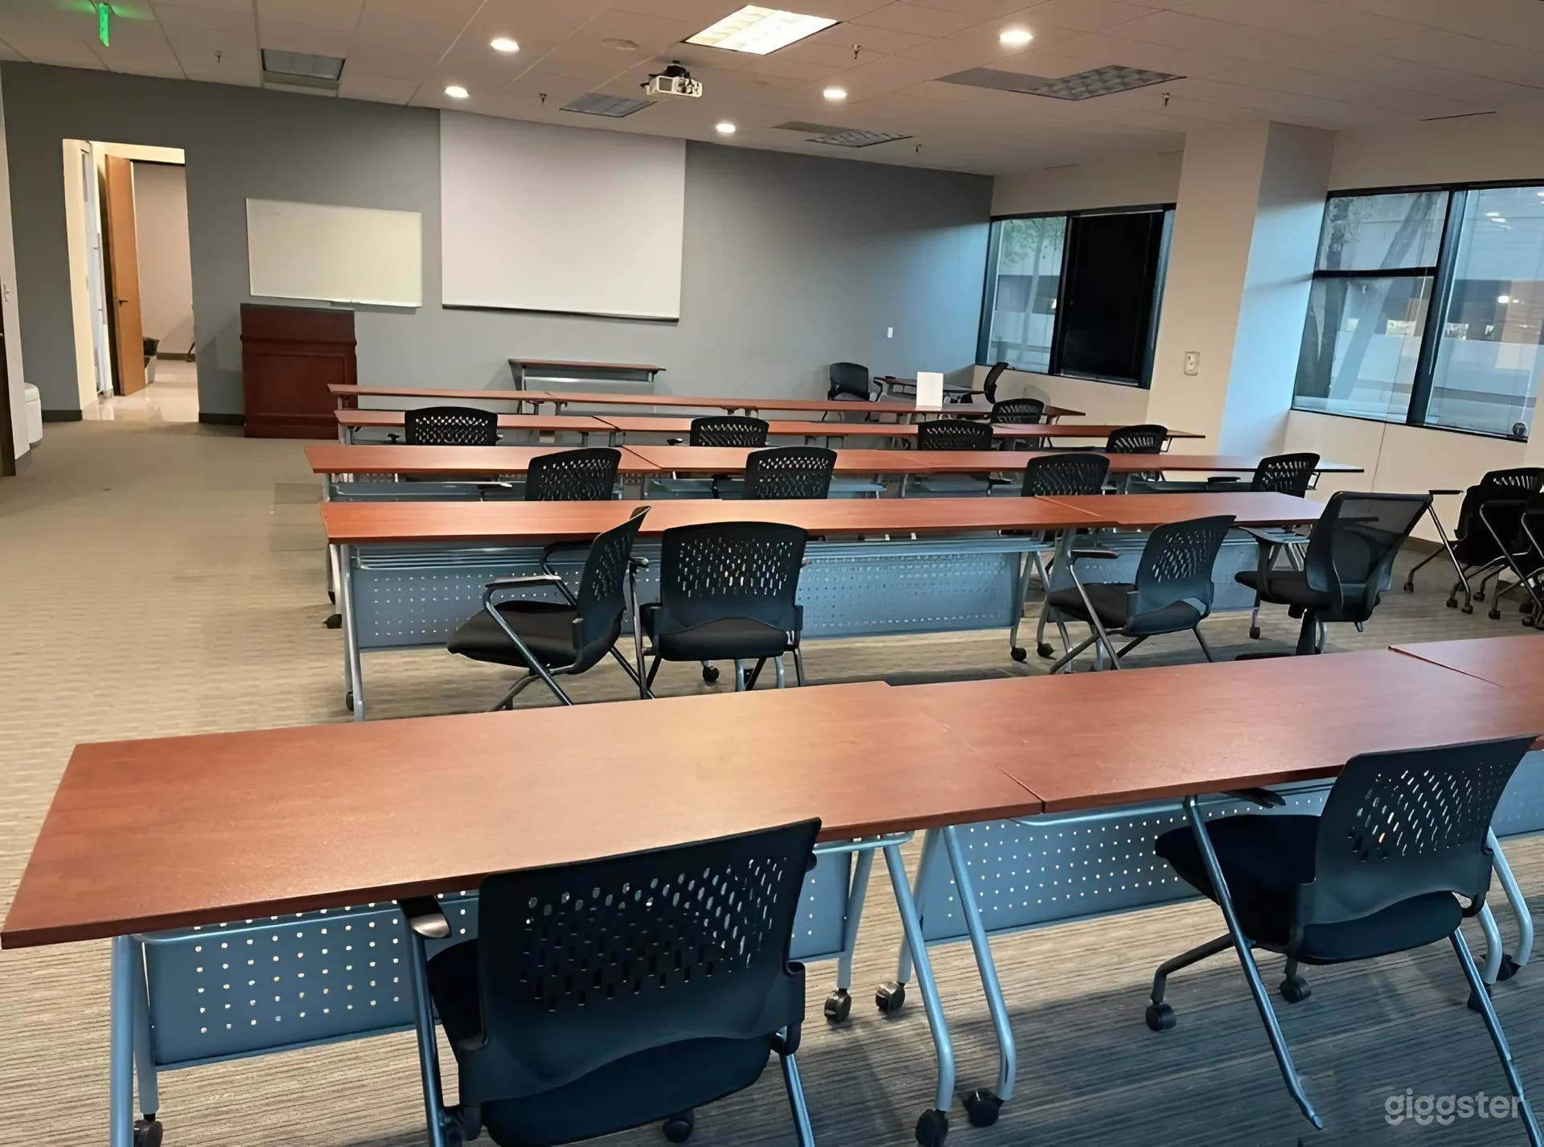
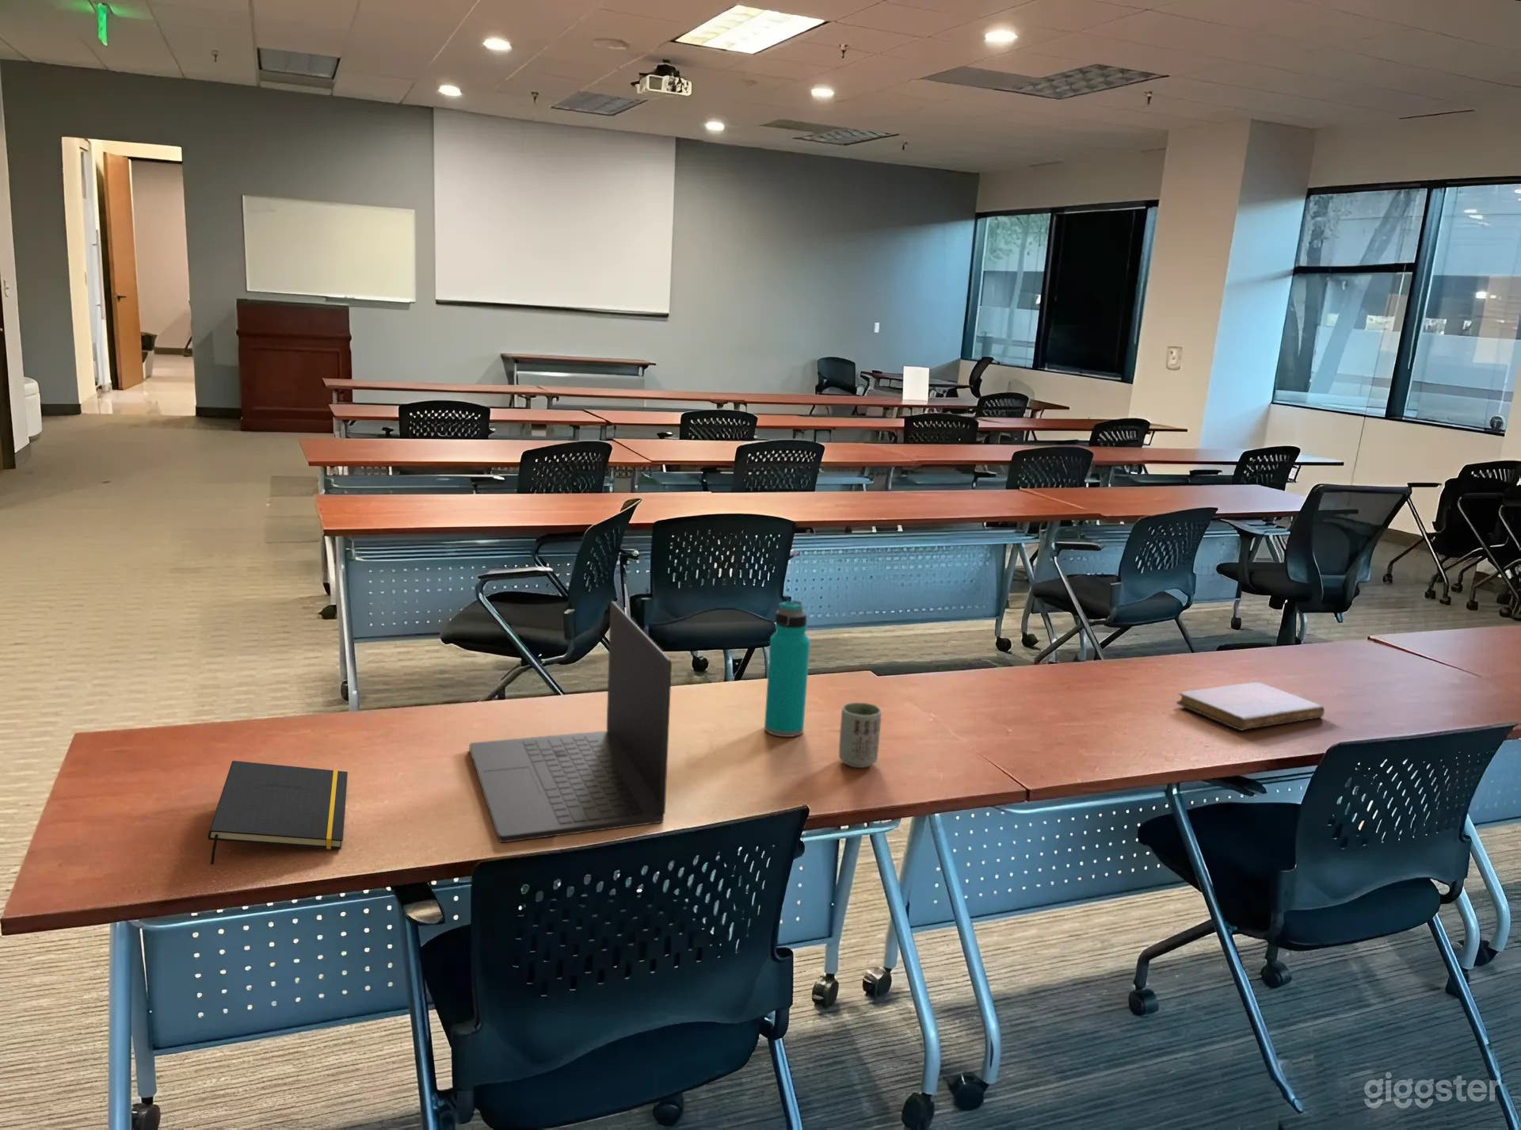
+ notebook [1176,681,1325,731]
+ notepad [206,760,349,865]
+ cup [838,702,883,769]
+ laptop [469,599,673,843]
+ water bottle [764,599,812,738]
